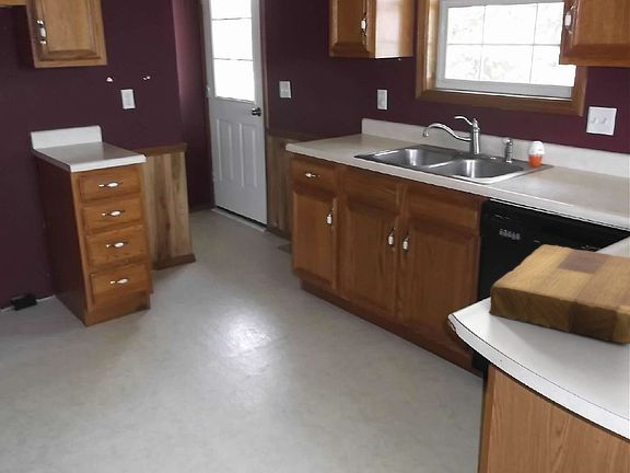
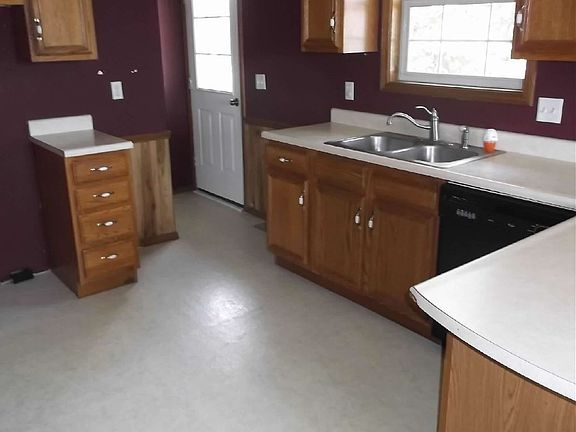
- cutting board [488,244,630,345]
